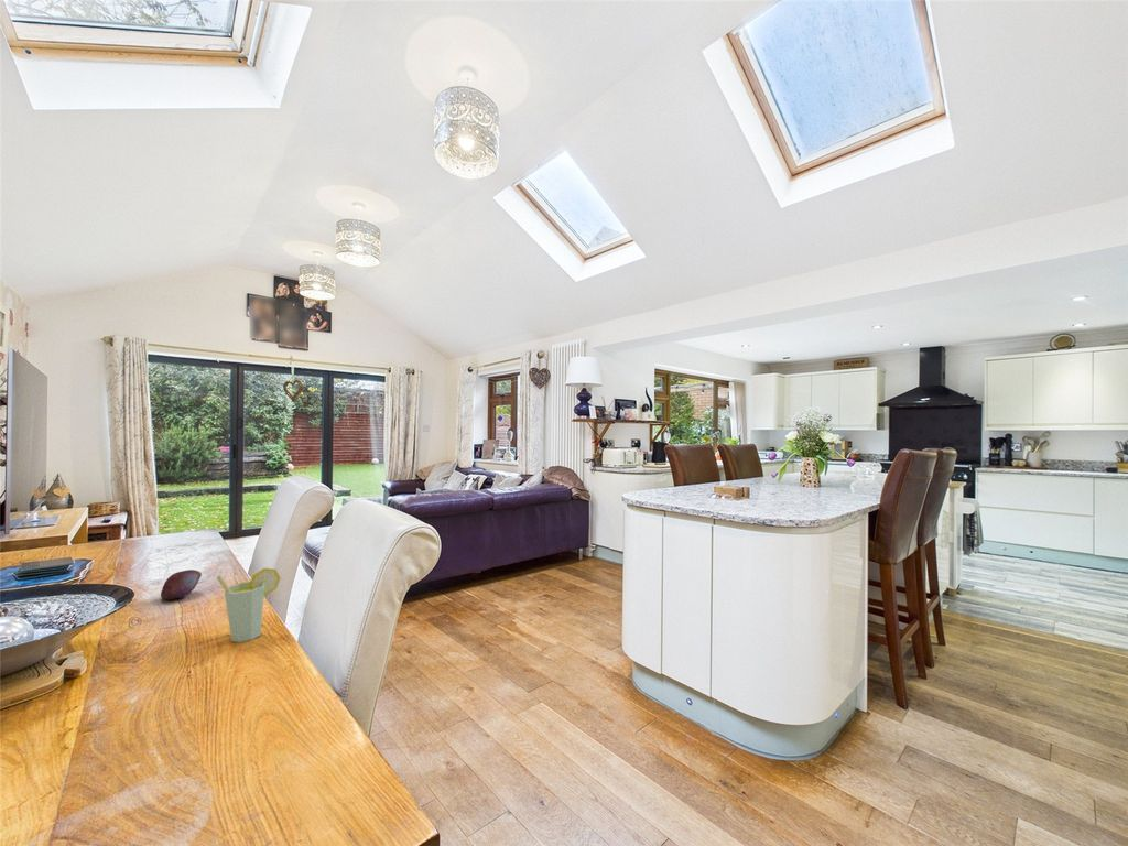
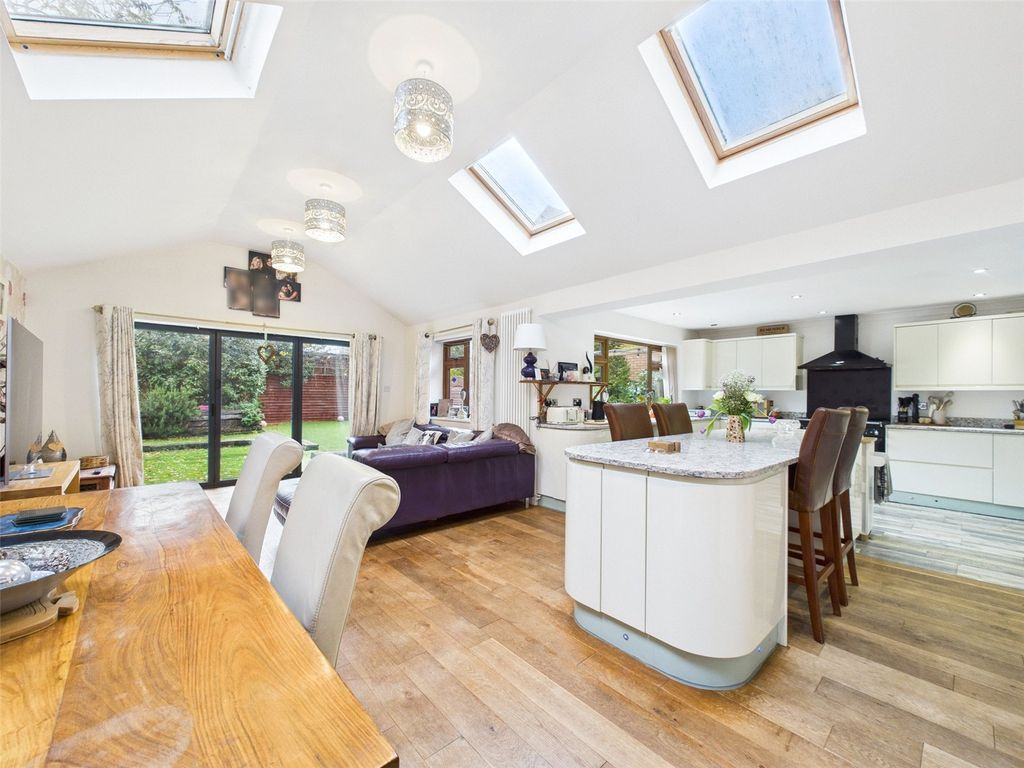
- apple [160,568,203,600]
- cup [216,567,282,643]
